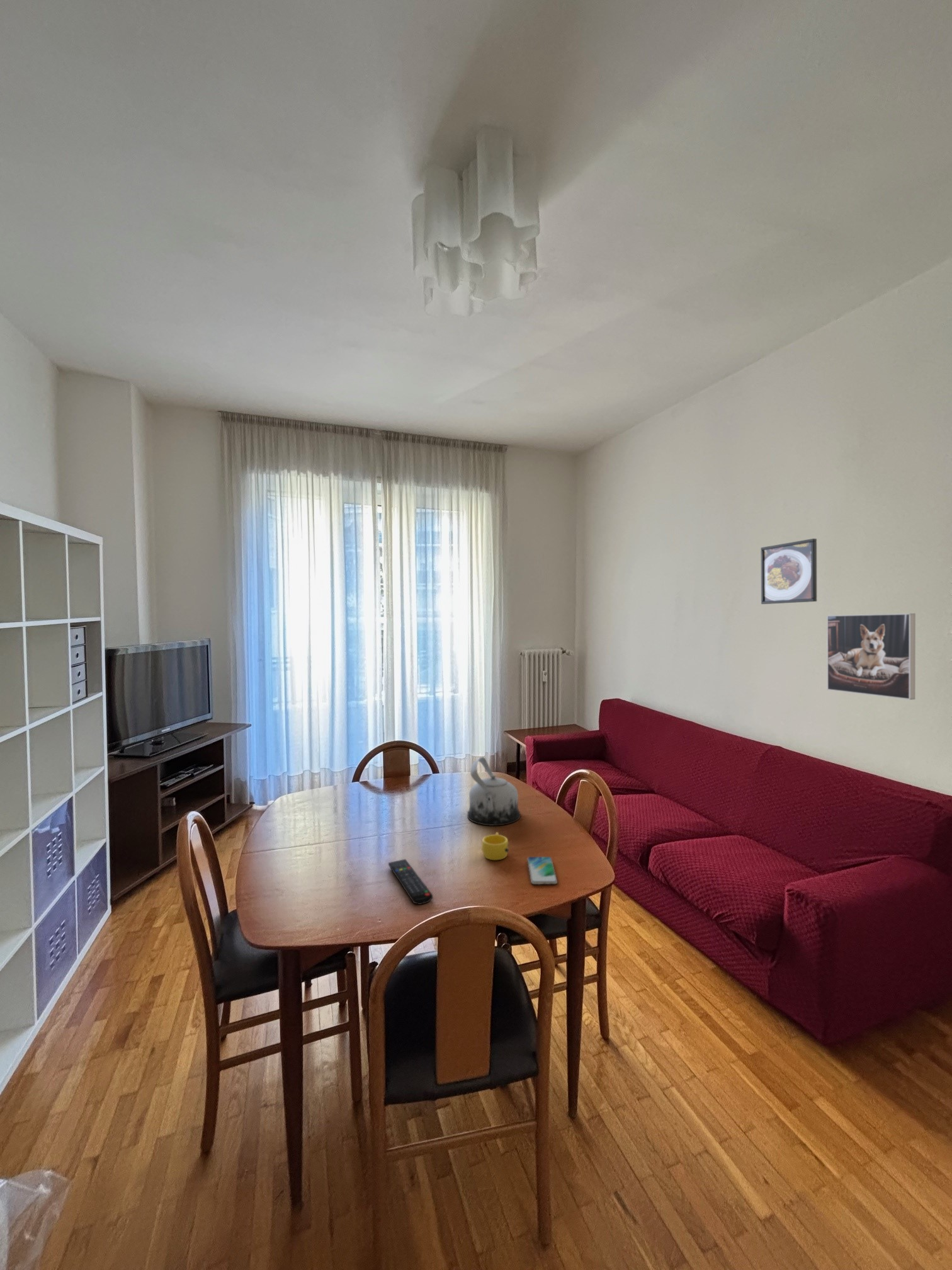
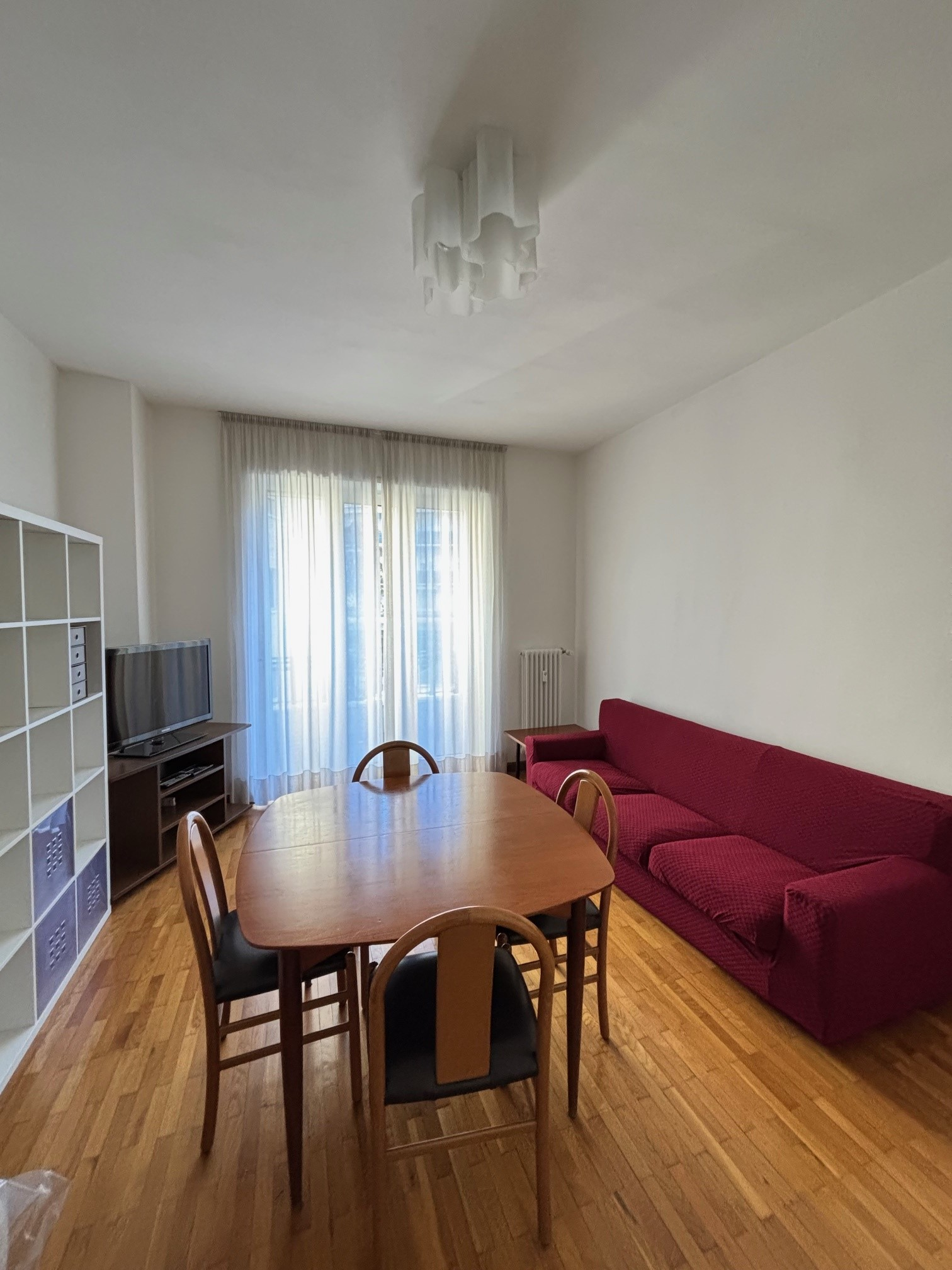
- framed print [760,538,817,605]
- smartphone [527,856,558,885]
- remote control [388,859,433,905]
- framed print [826,613,915,701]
- teapot [467,757,521,827]
- cup [481,832,509,861]
